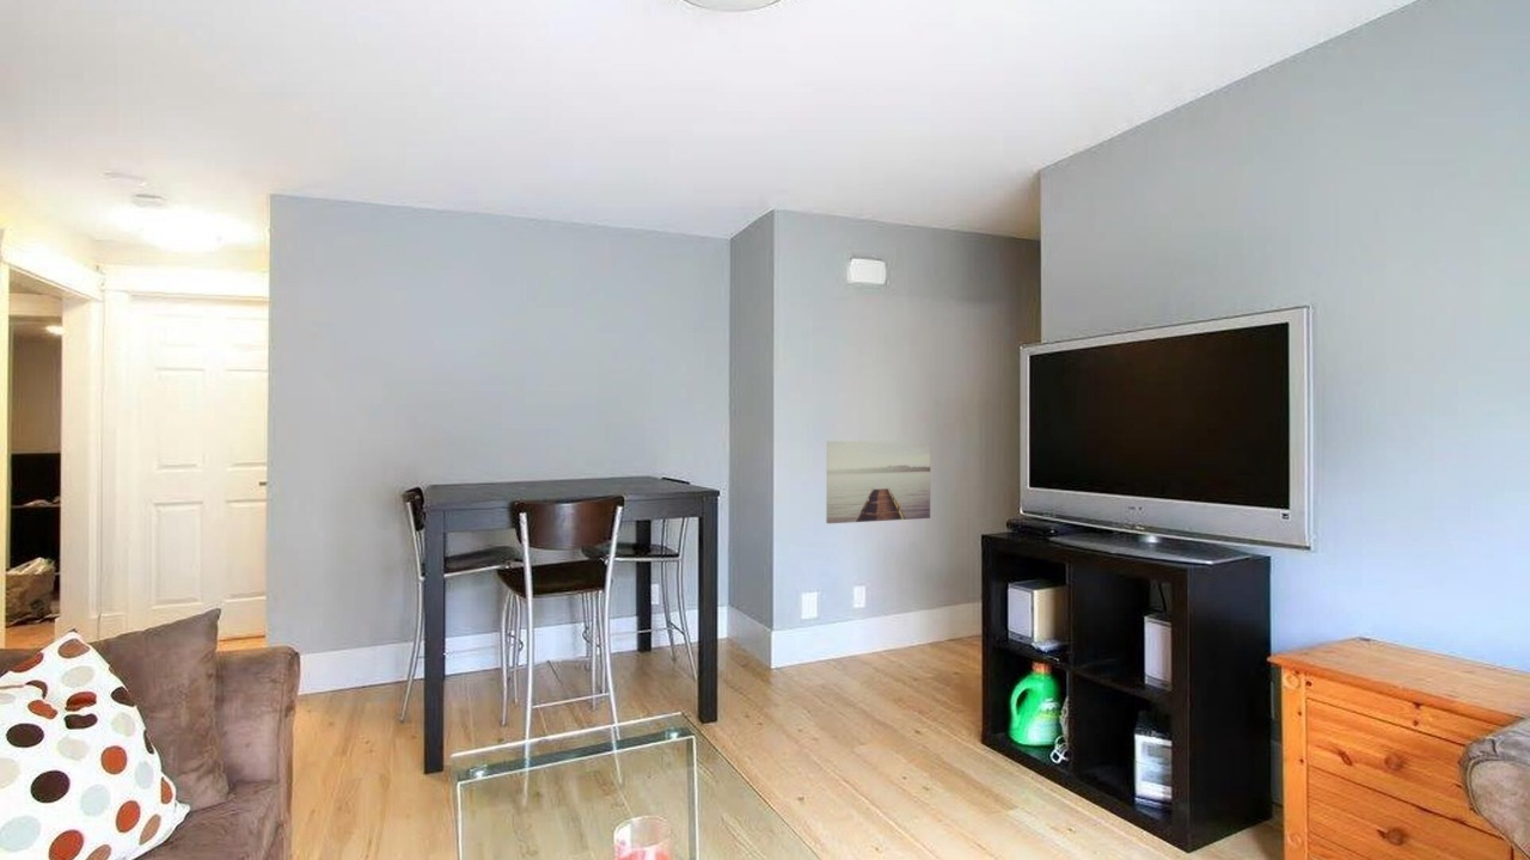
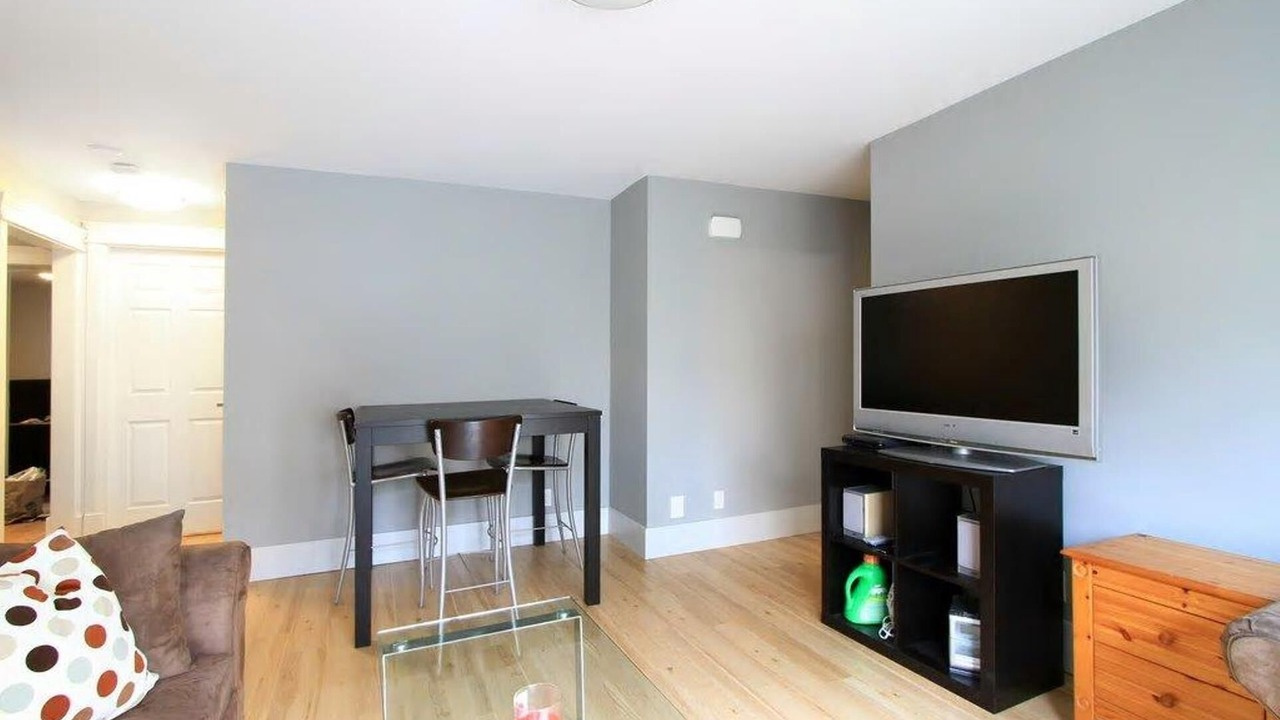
- wall art [825,440,931,524]
